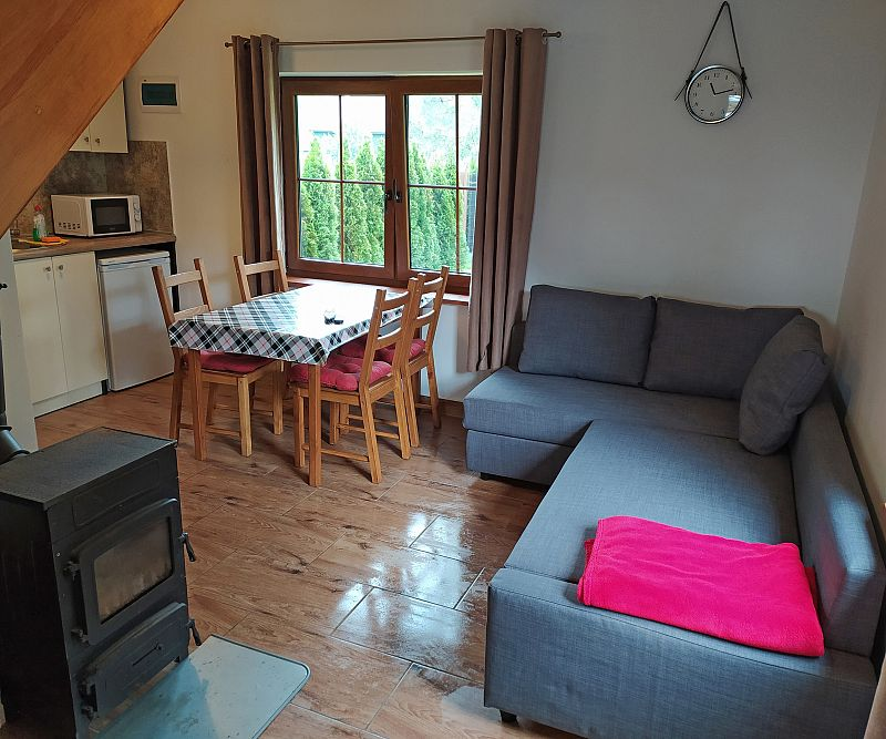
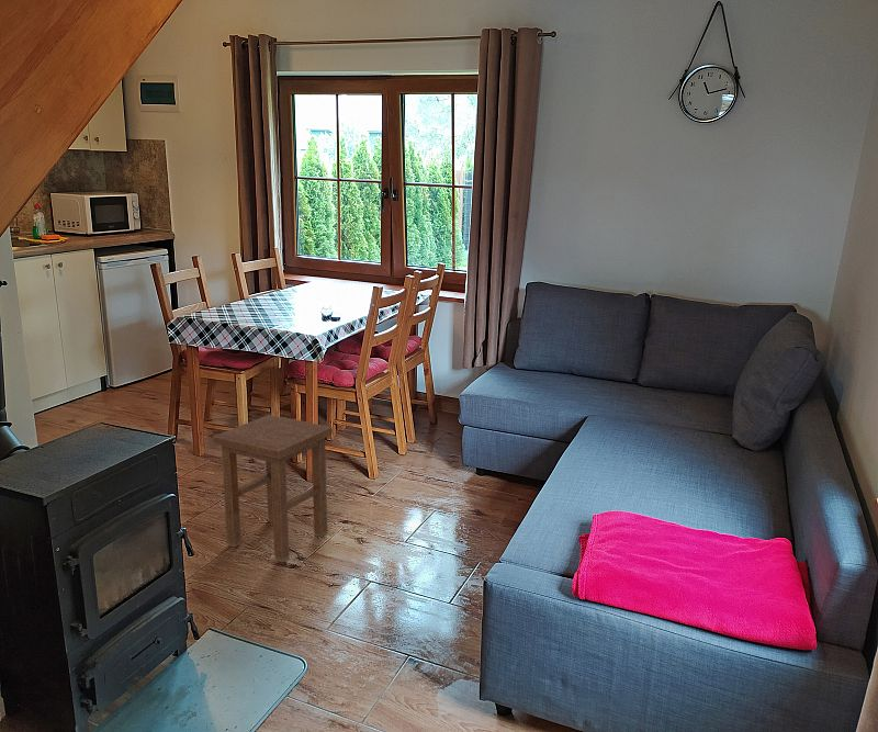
+ stool [212,414,334,563]
